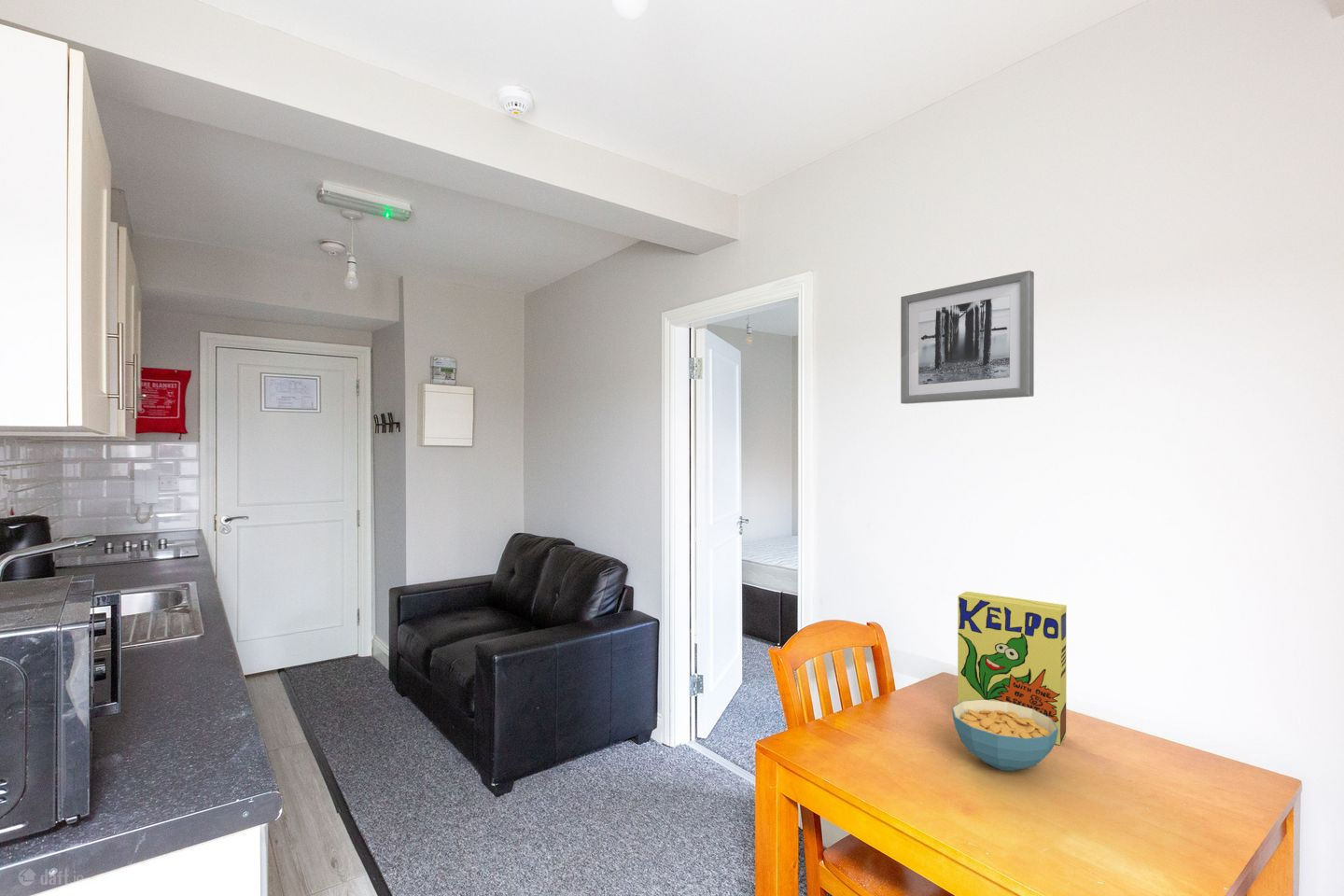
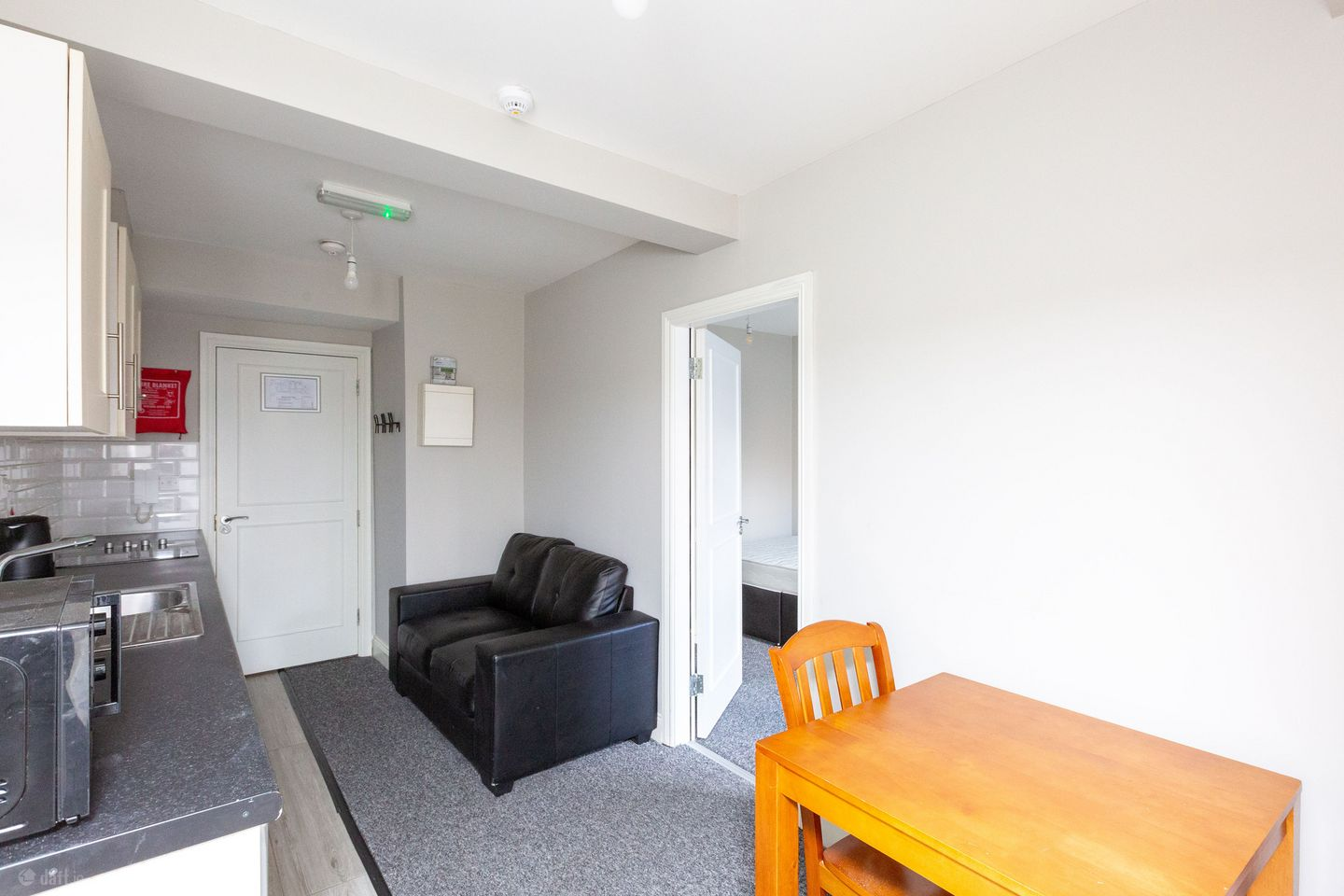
- cereal bowl [951,699,1058,772]
- wall art [900,270,1035,405]
- cereal box [957,591,1068,746]
